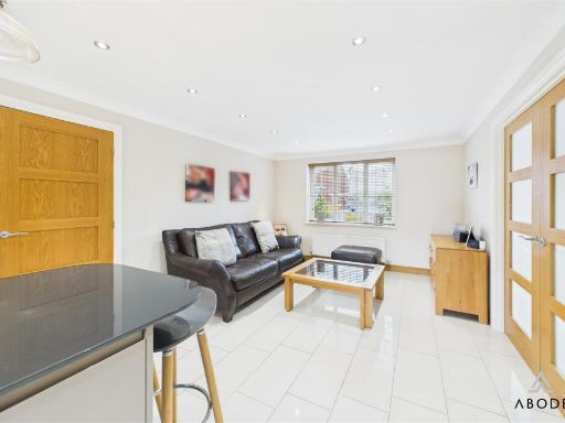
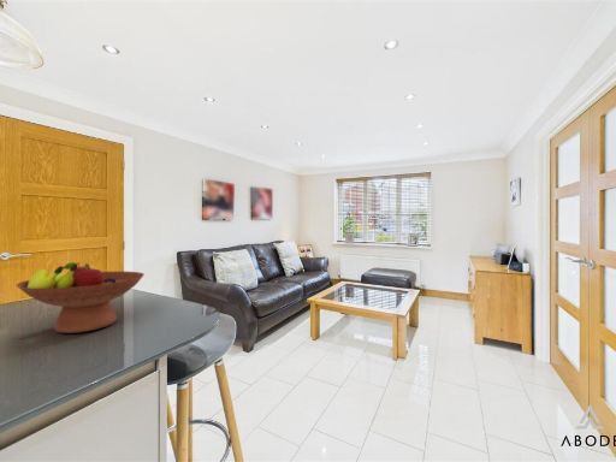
+ fruit bowl [16,261,146,334]
